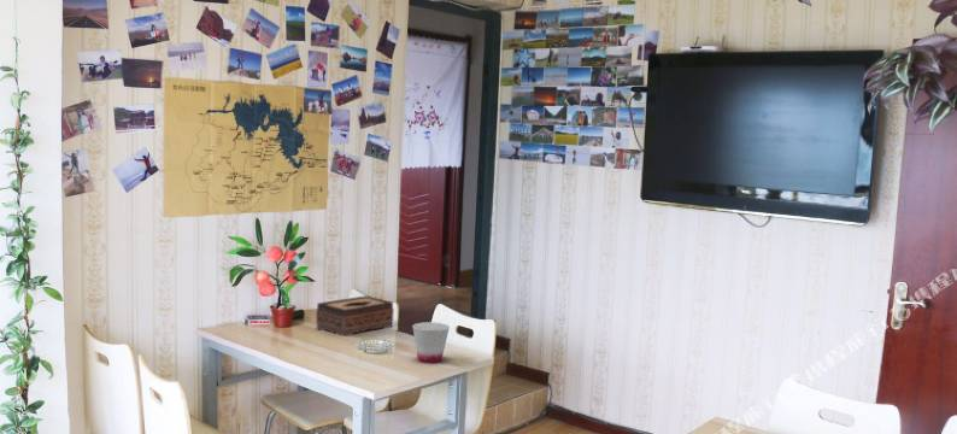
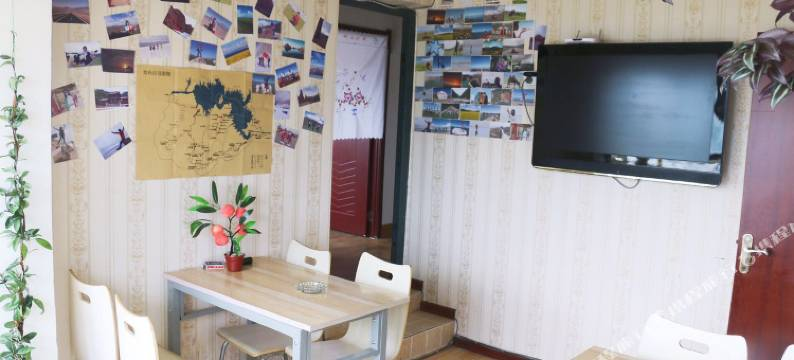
- tissue box [315,294,395,338]
- cup [411,321,451,364]
